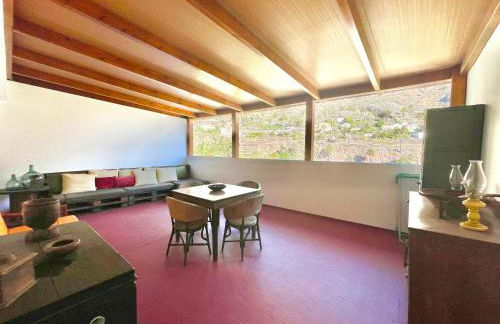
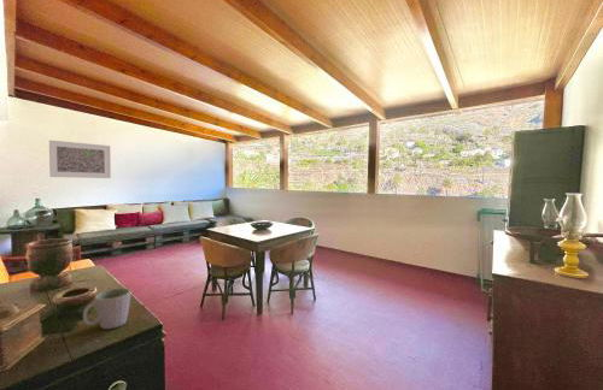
+ mug [82,286,133,330]
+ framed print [48,140,112,179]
